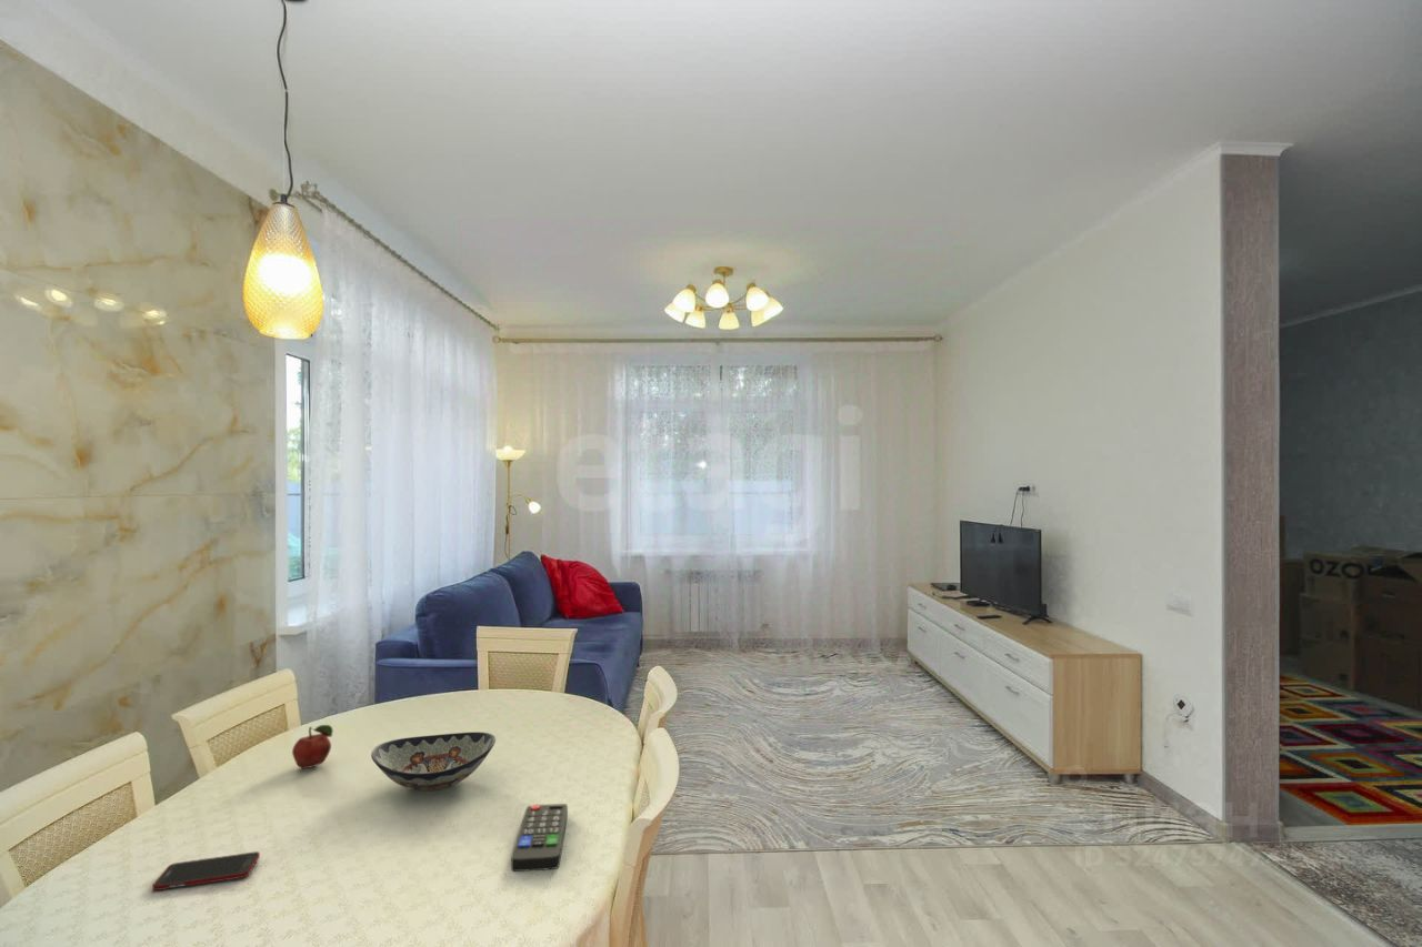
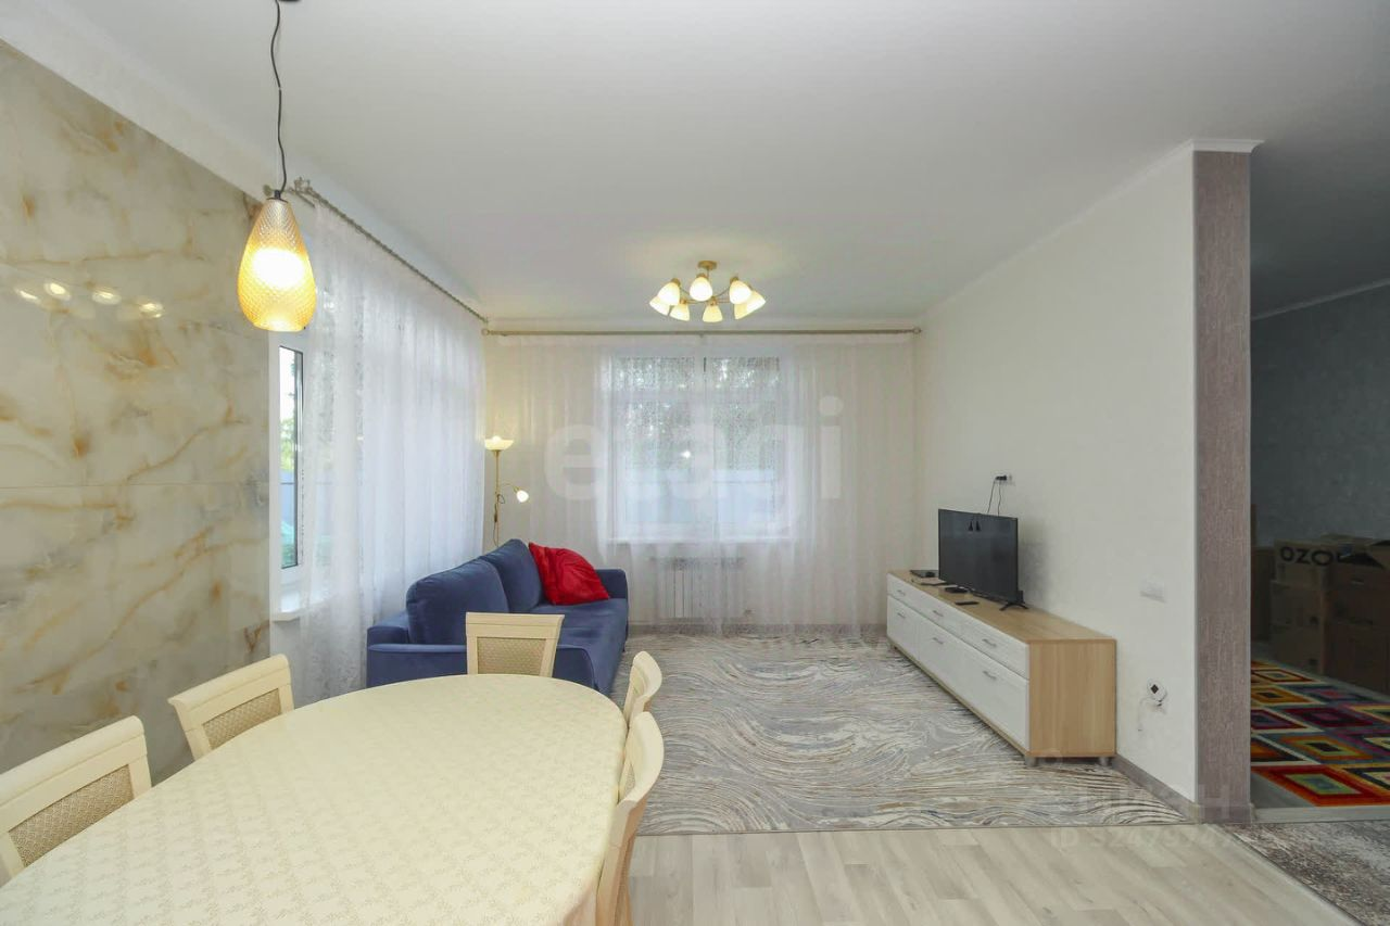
- remote control [510,803,569,873]
- cell phone [151,850,261,891]
- fruit [291,724,334,769]
- decorative bowl [370,731,497,792]
